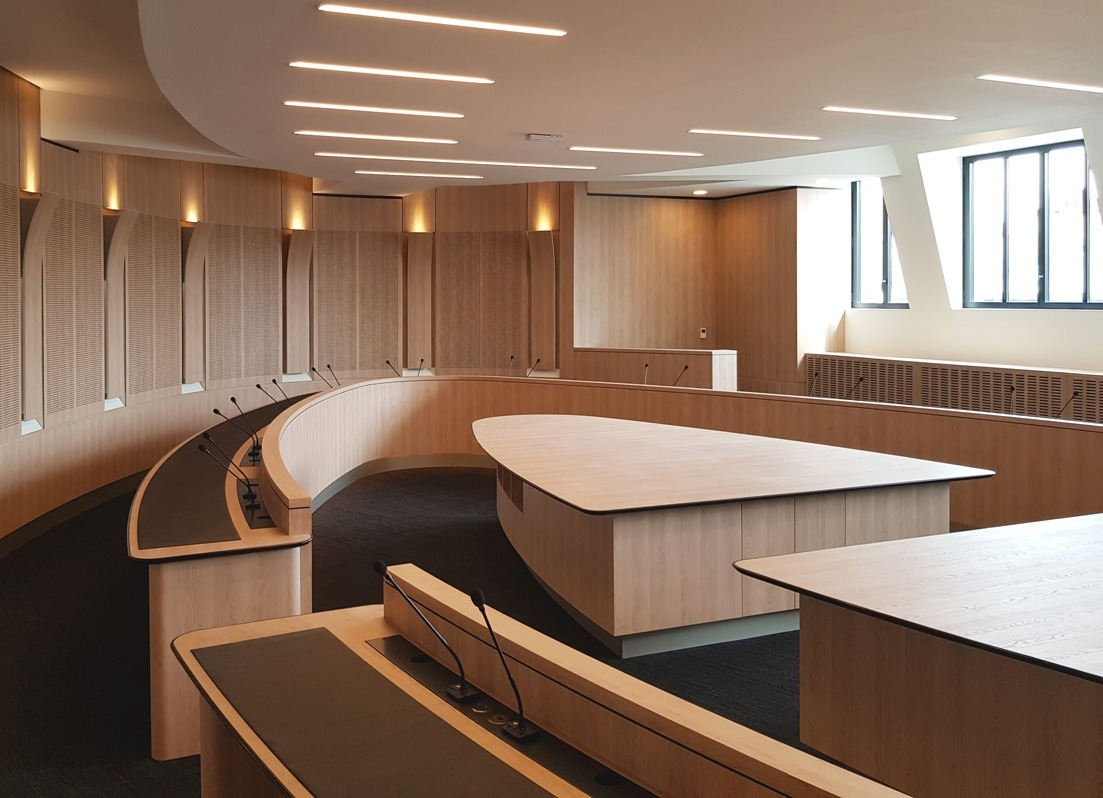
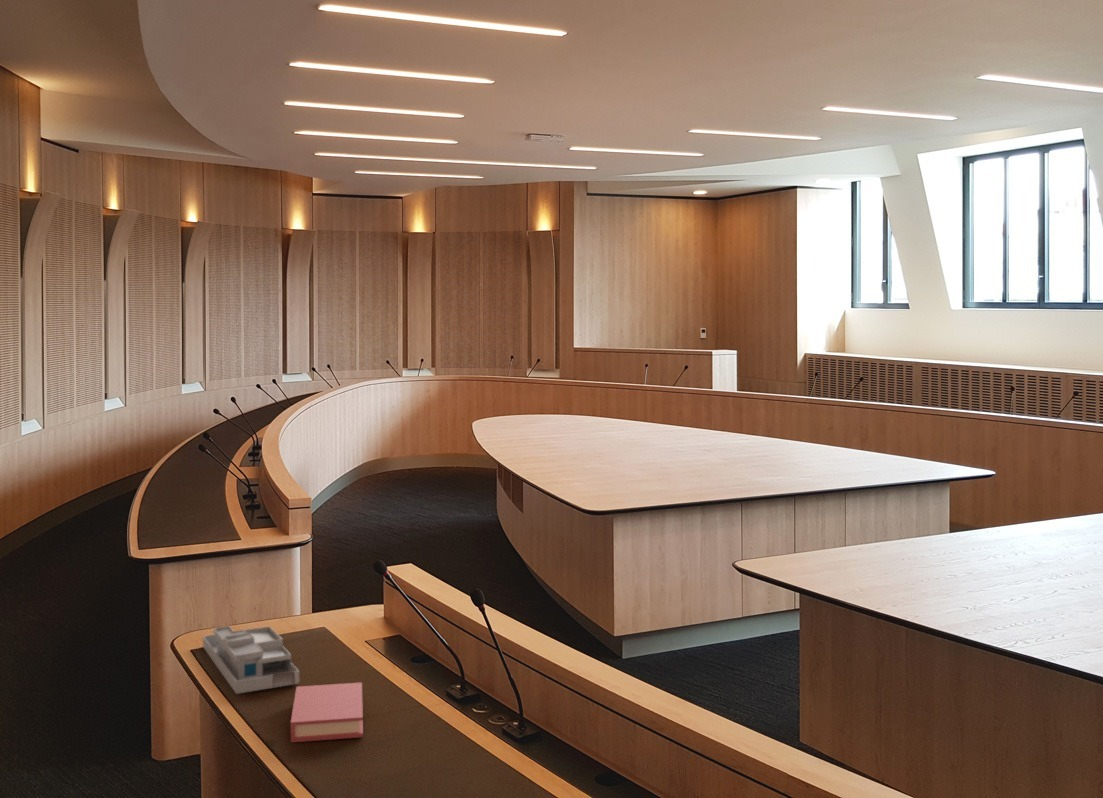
+ desk organizer [202,625,300,695]
+ book [290,681,364,743]
